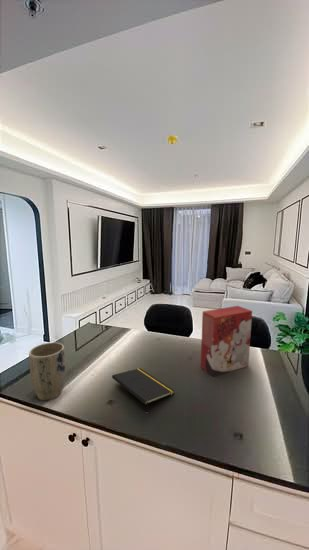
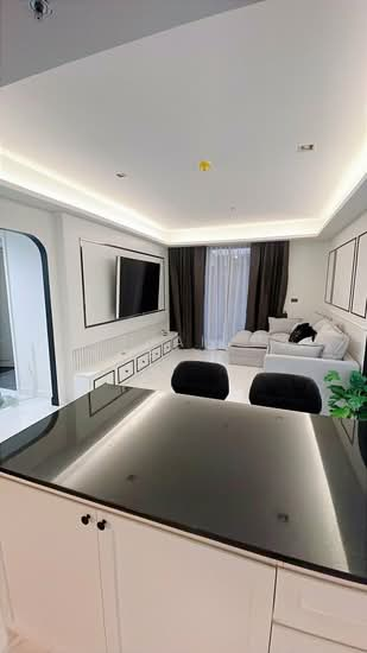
- plant pot [28,341,67,401]
- notepad [111,367,176,411]
- cereal box [200,305,253,378]
